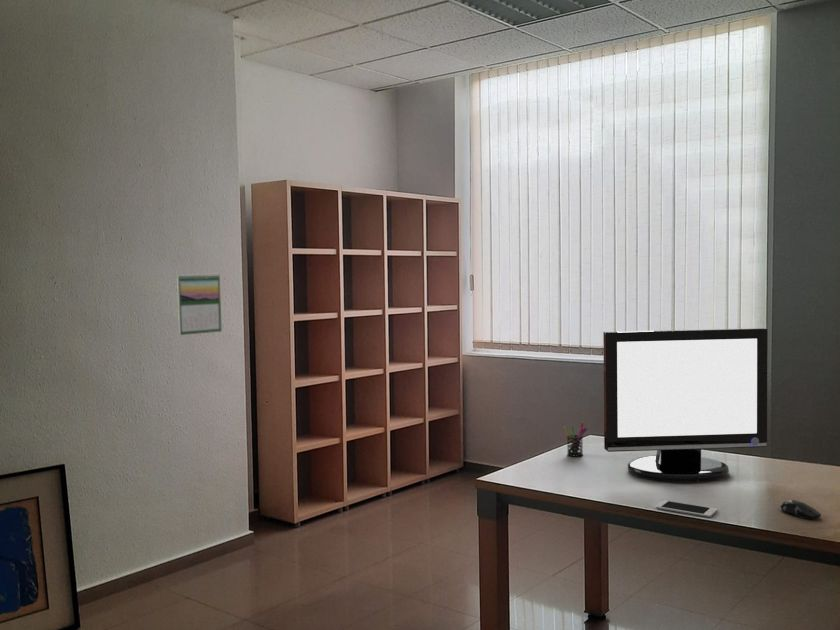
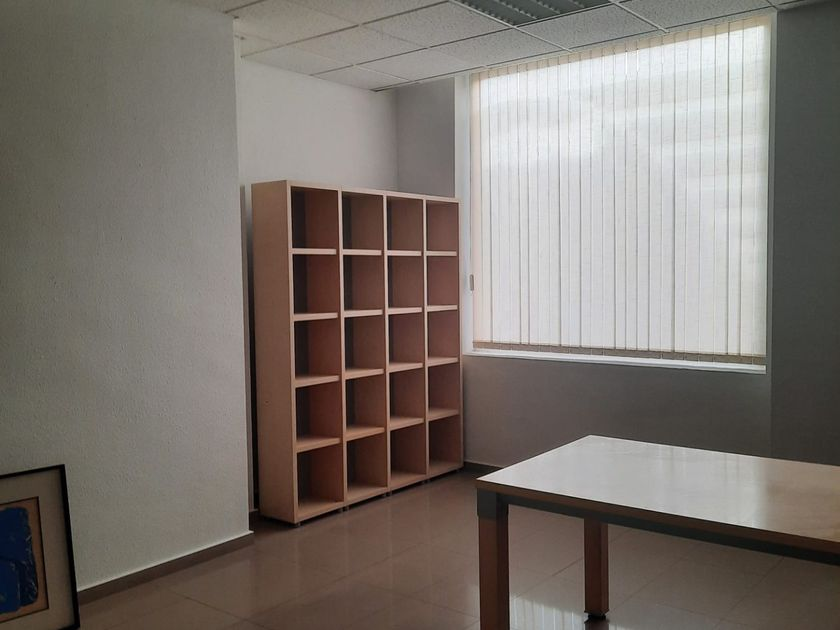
- monitor [602,327,768,483]
- pen holder [563,422,588,457]
- computer mouse [779,499,822,521]
- cell phone [655,499,718,518]
- calendar [176,272,223,336]
